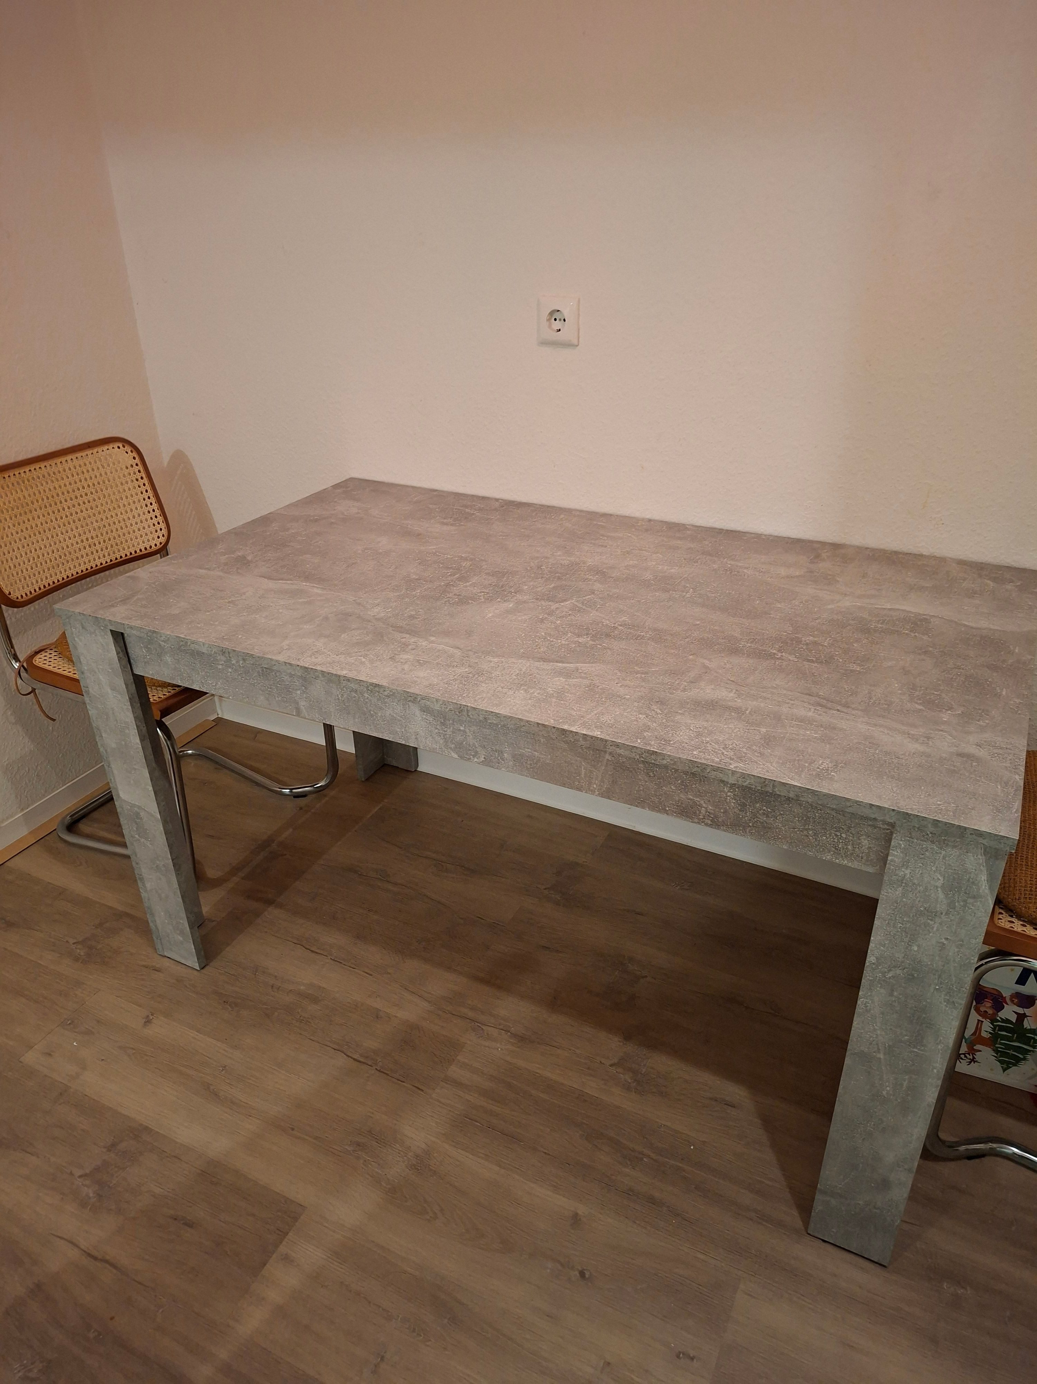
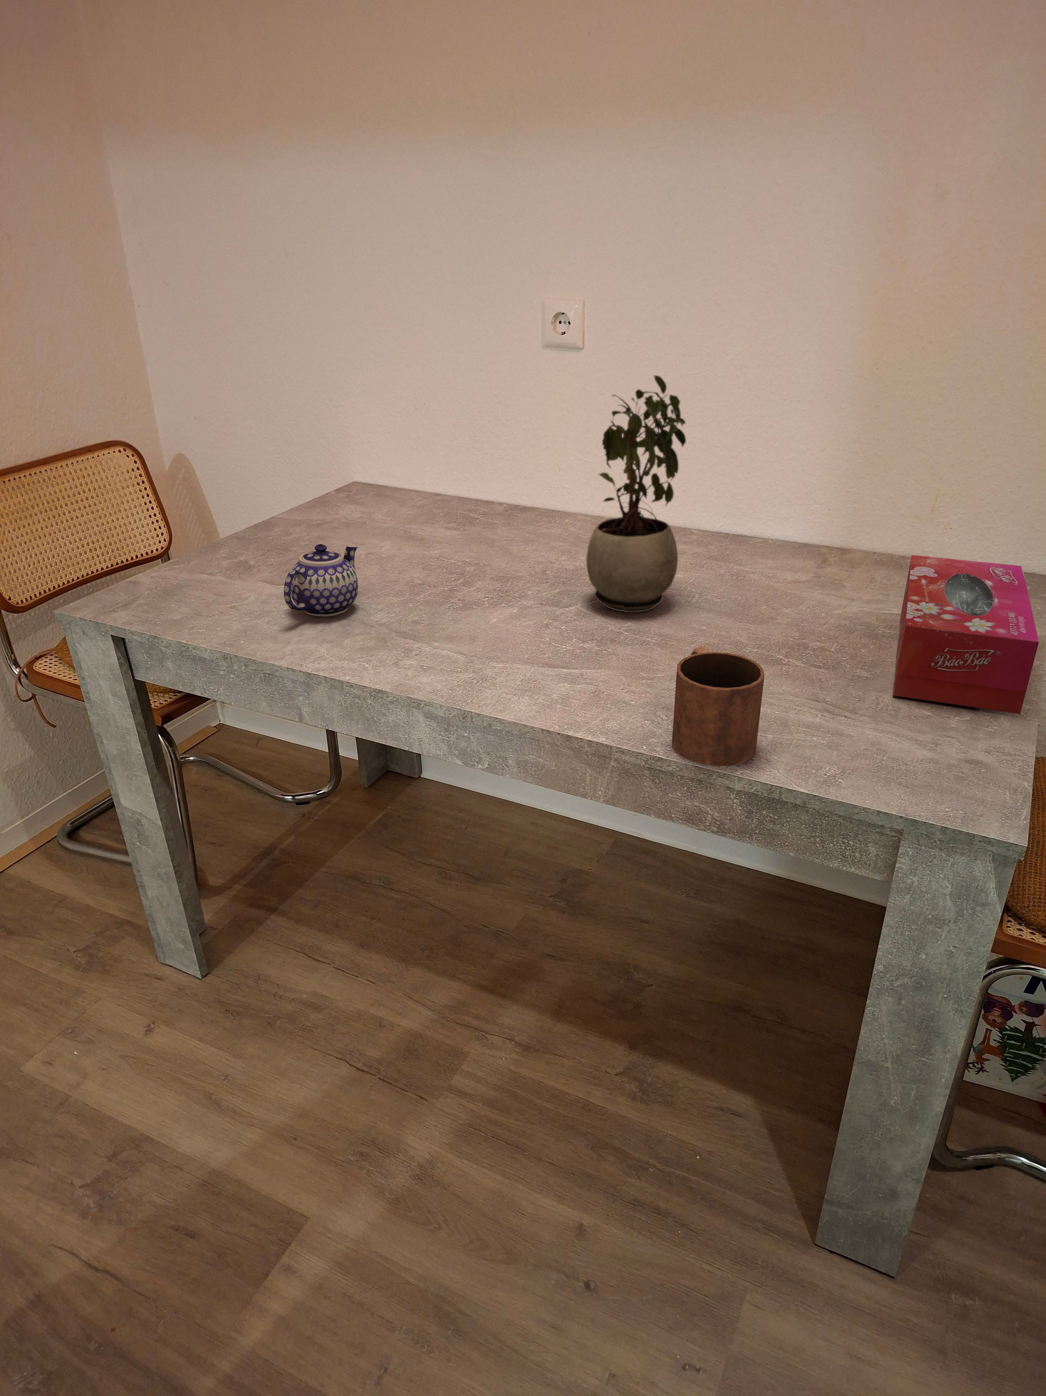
+ tissue box [892,555,1039,714]
+ potted plant [586,375,687,612]
+ mug [671,646,765,767]
+ teapot [283,544,358,617]
